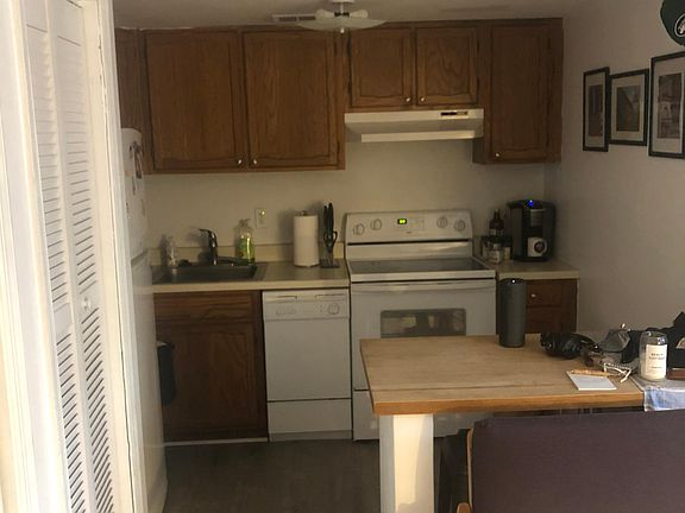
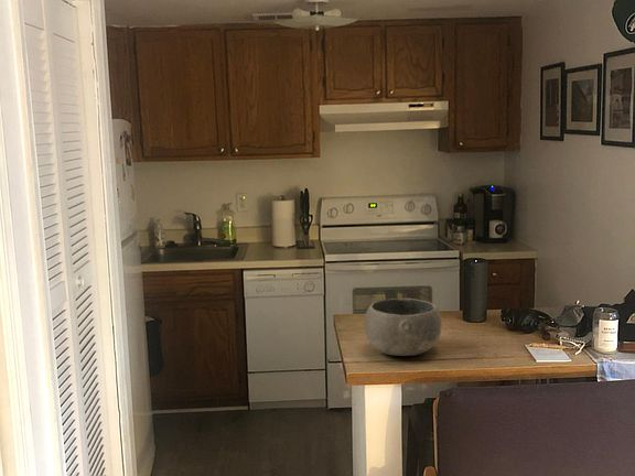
+ bowl [364,298,443,357]
